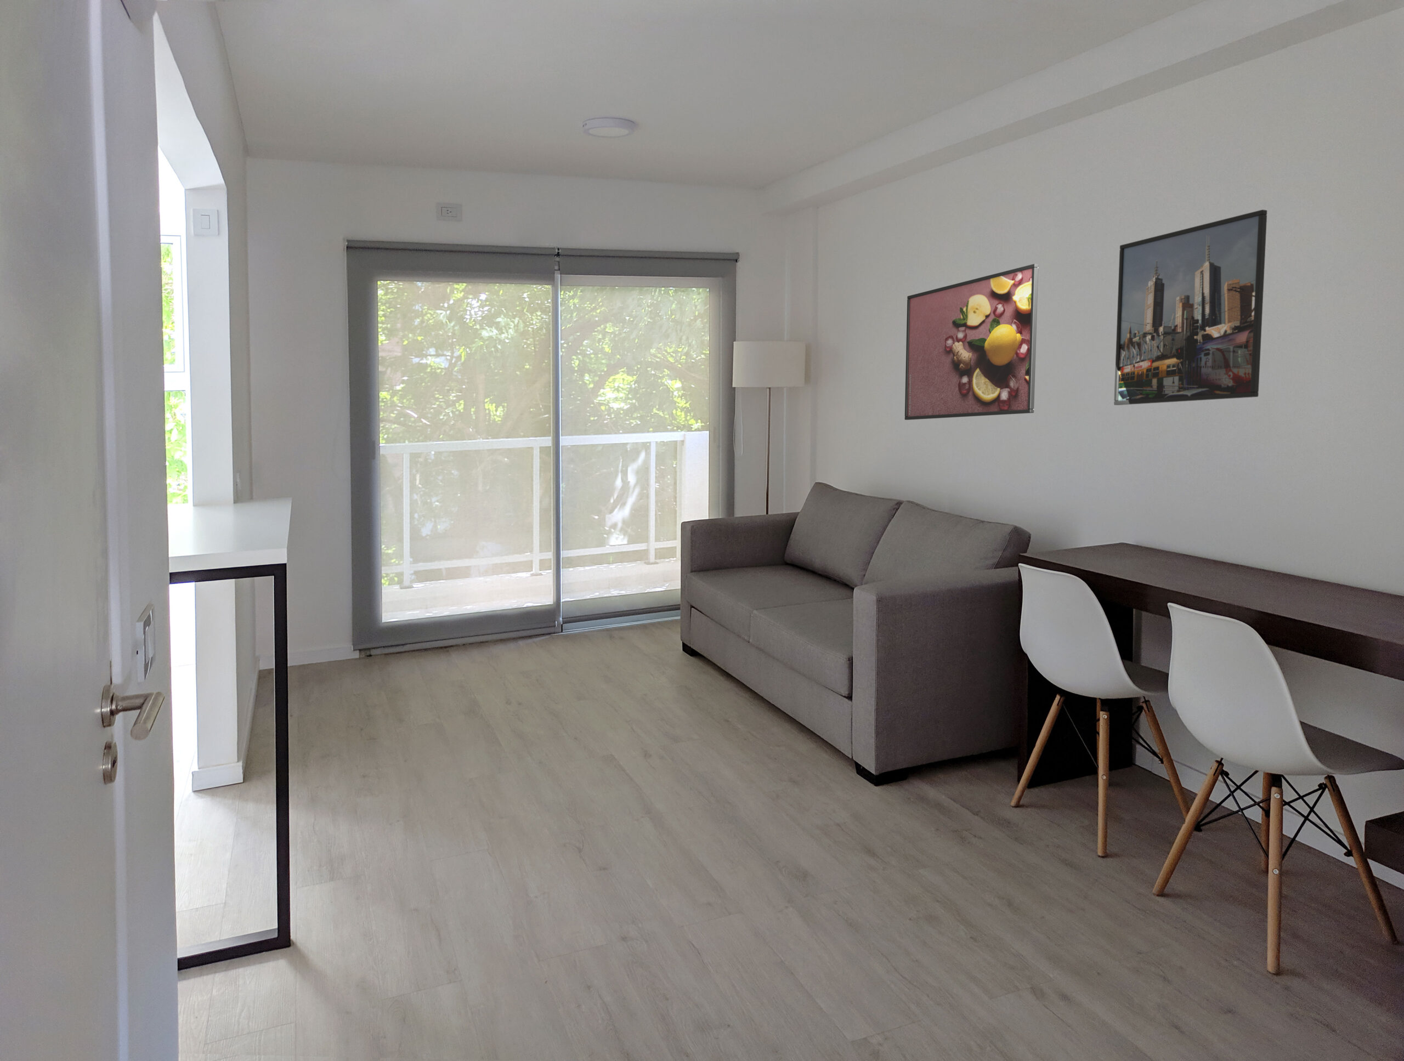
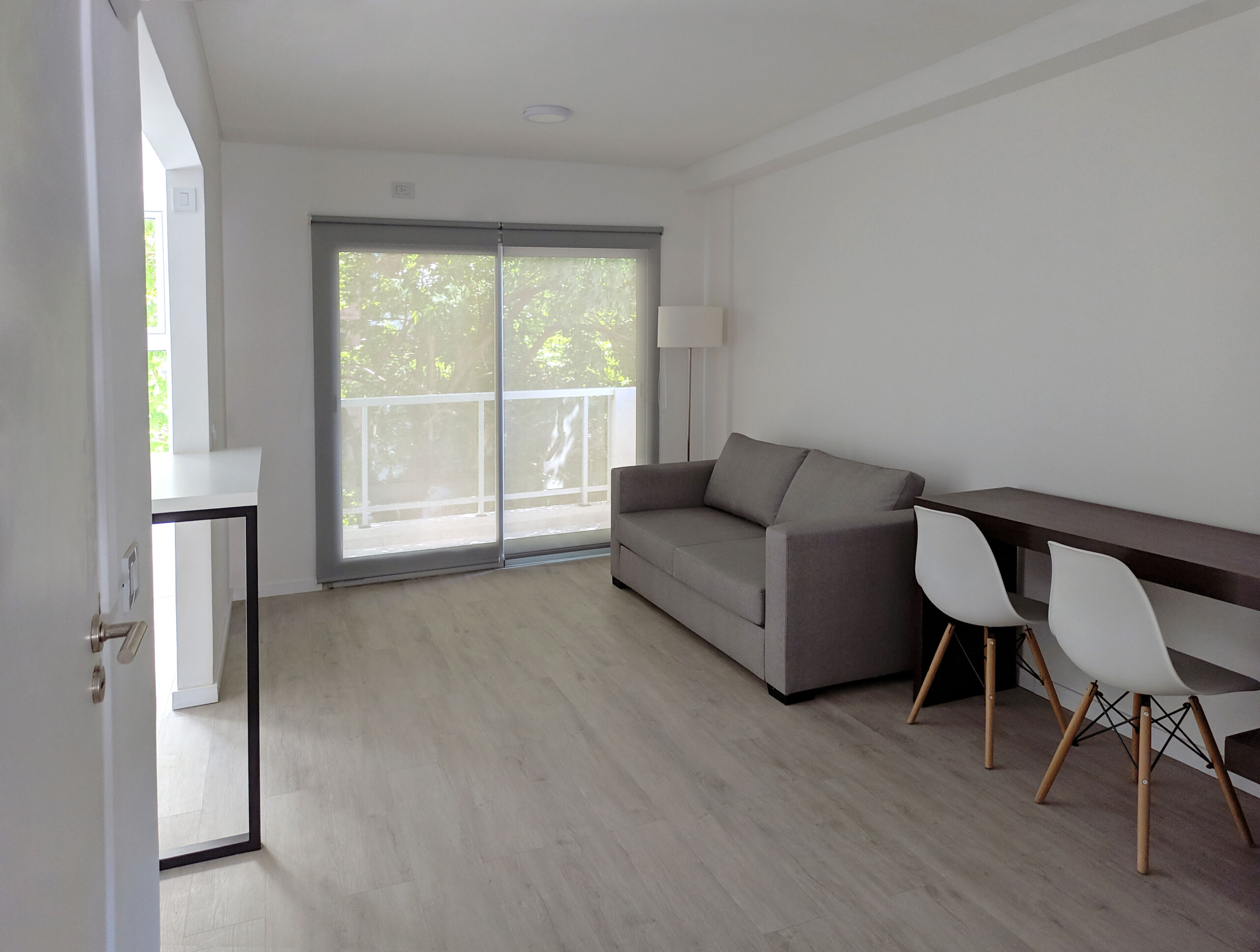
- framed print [905,263,1039,420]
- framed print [1113,208,1267,406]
